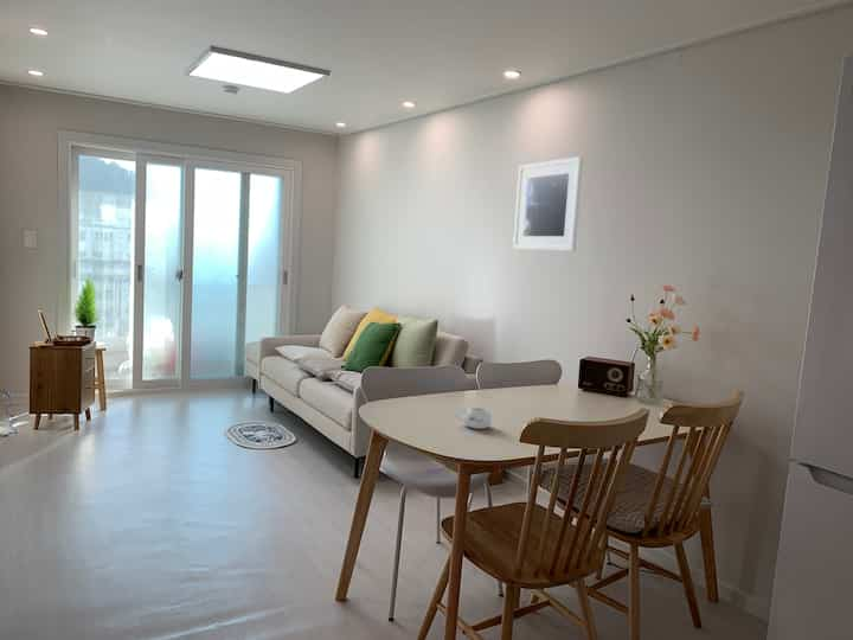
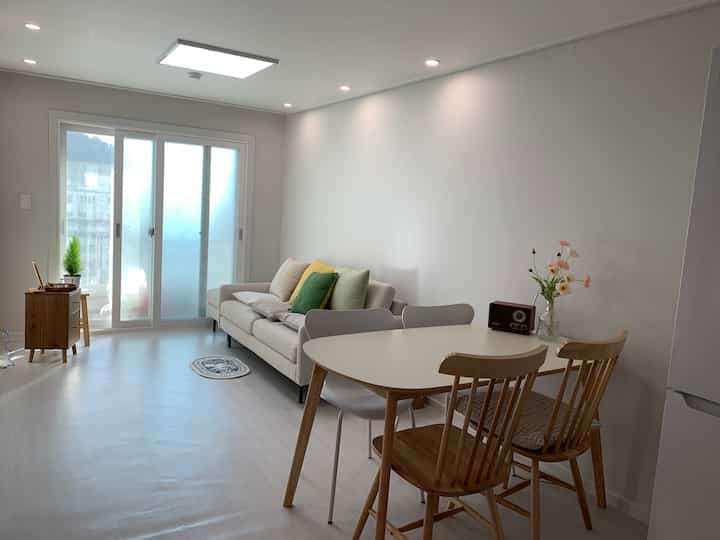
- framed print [512,155,584,252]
- mug [455,407,493,430]
